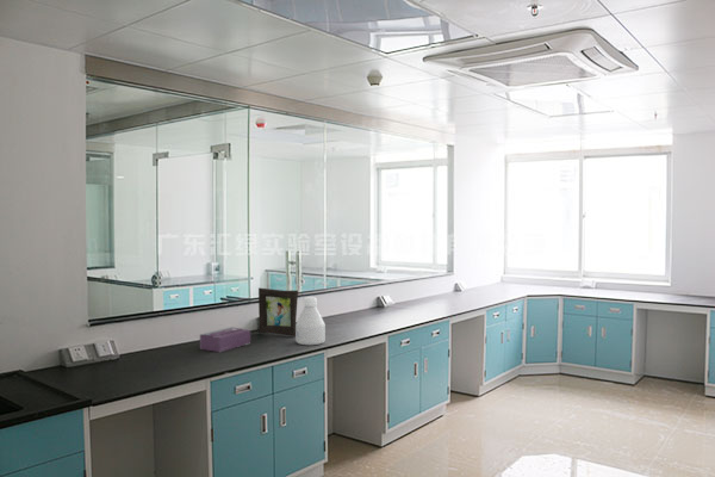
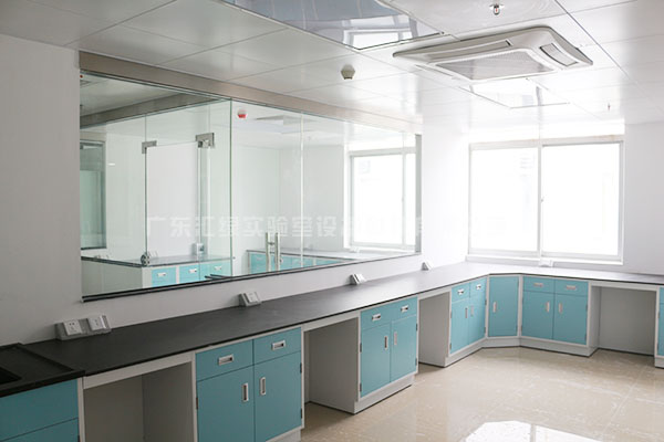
- bottle [294,296,327,346]
- tissue box [199,326,251,353]
- picture frame [257,286,299,337]
